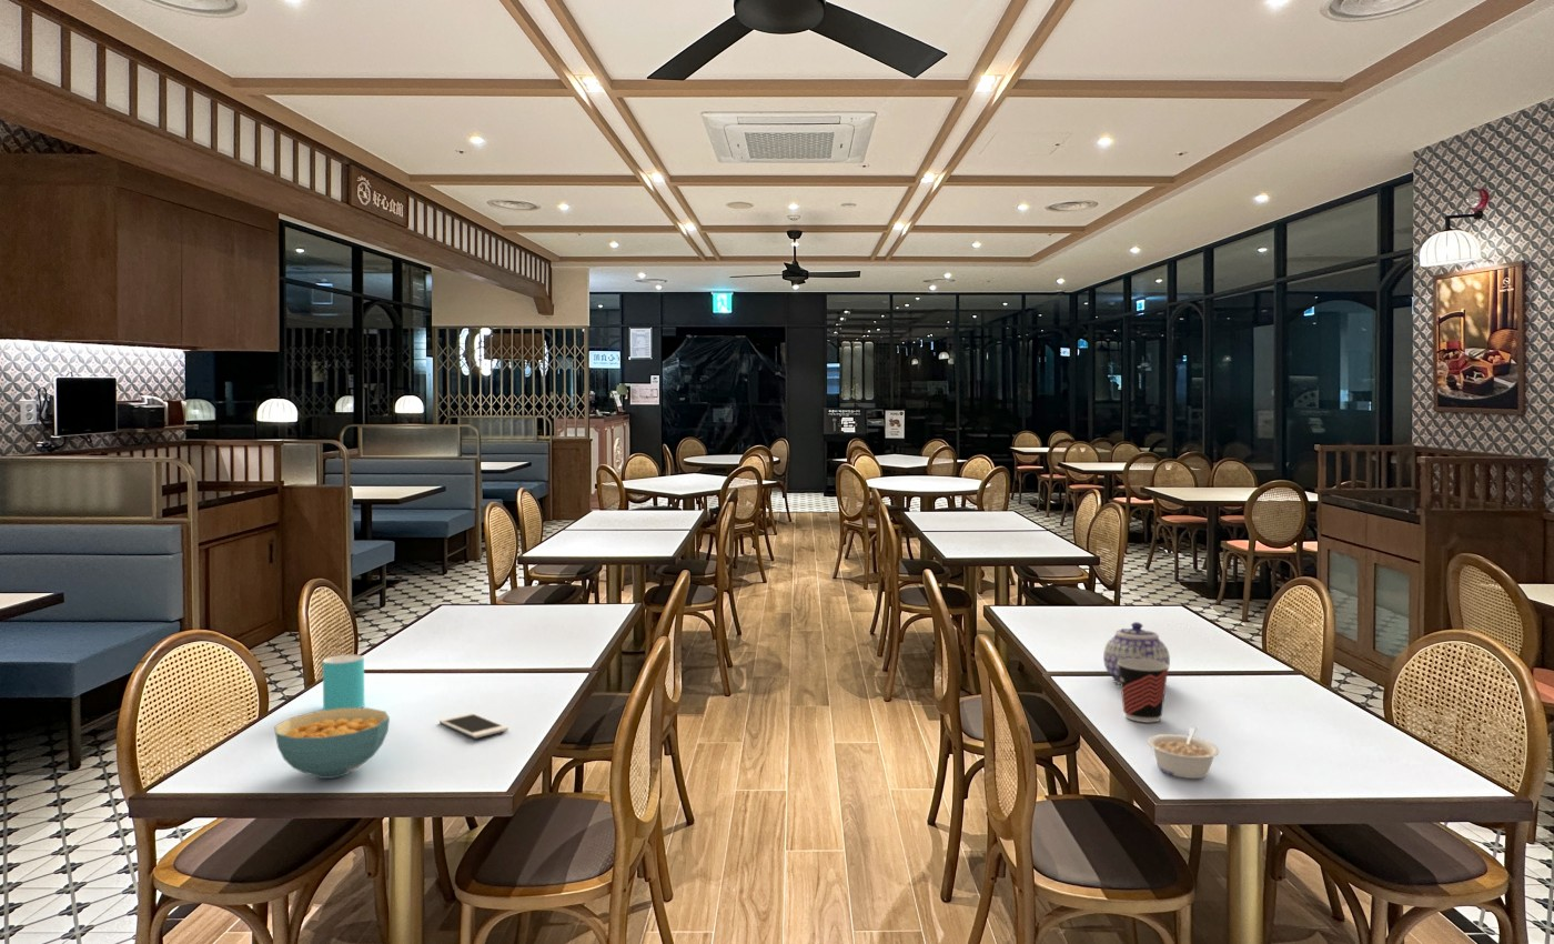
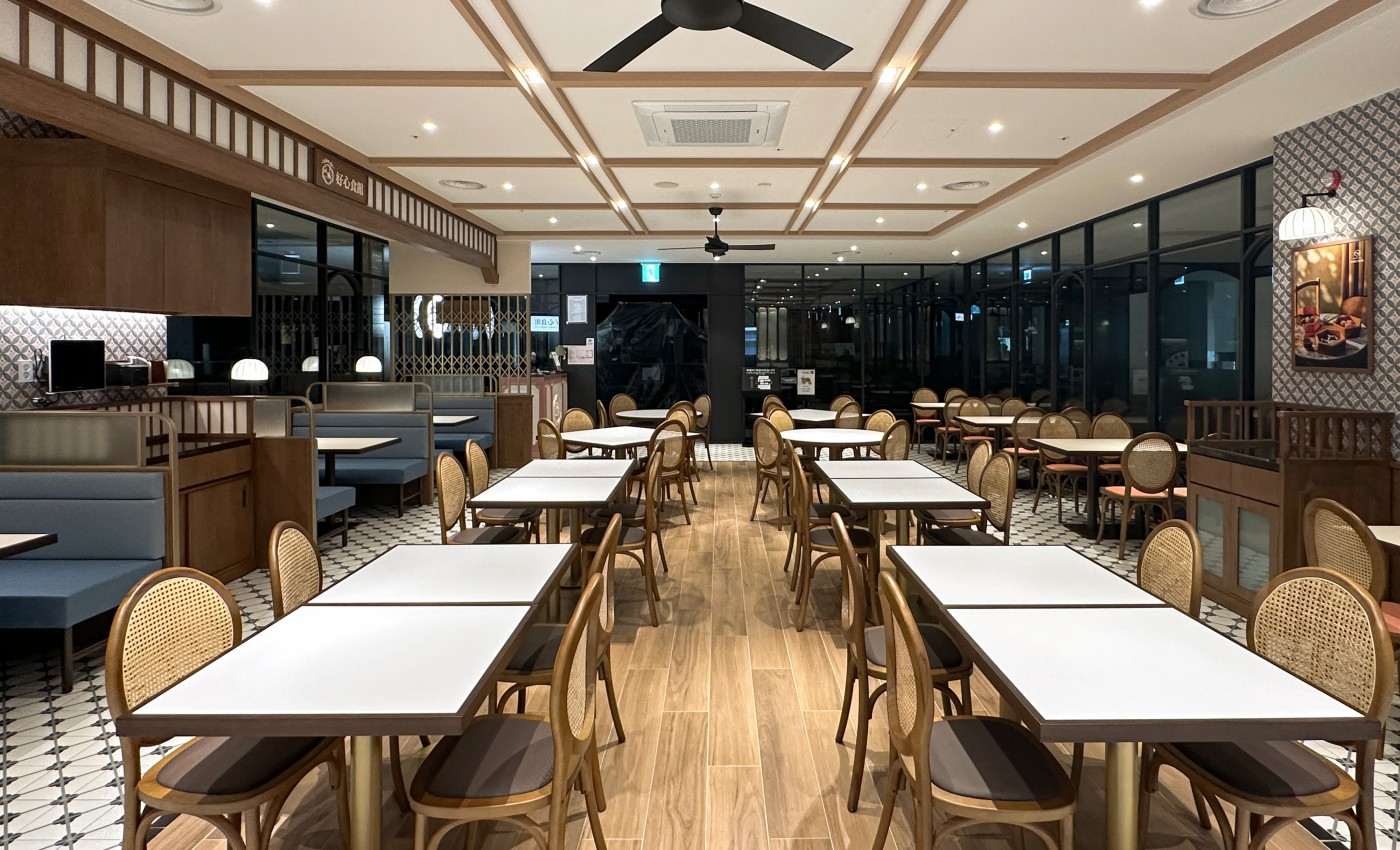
- cell phone [438,712,509,740]
- cup [1118,659,1170,723]
- cereal bowl [273,706,391,780]
- legume [1147,726,1221,780]
- teapot [1102,621,1171,685]
- cup [322,654,365,711]
